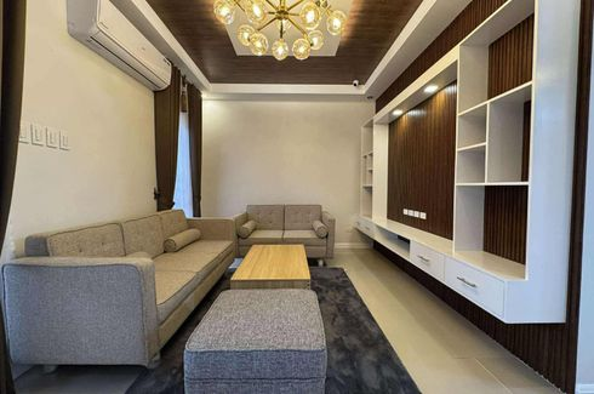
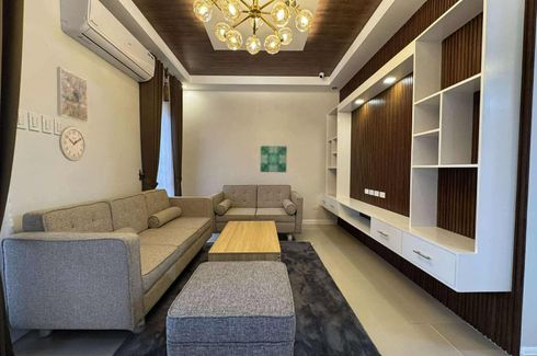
+ wall art [260,145,288,173]
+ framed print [56,66,89,124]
+ wall clock [58,125,87,162]
